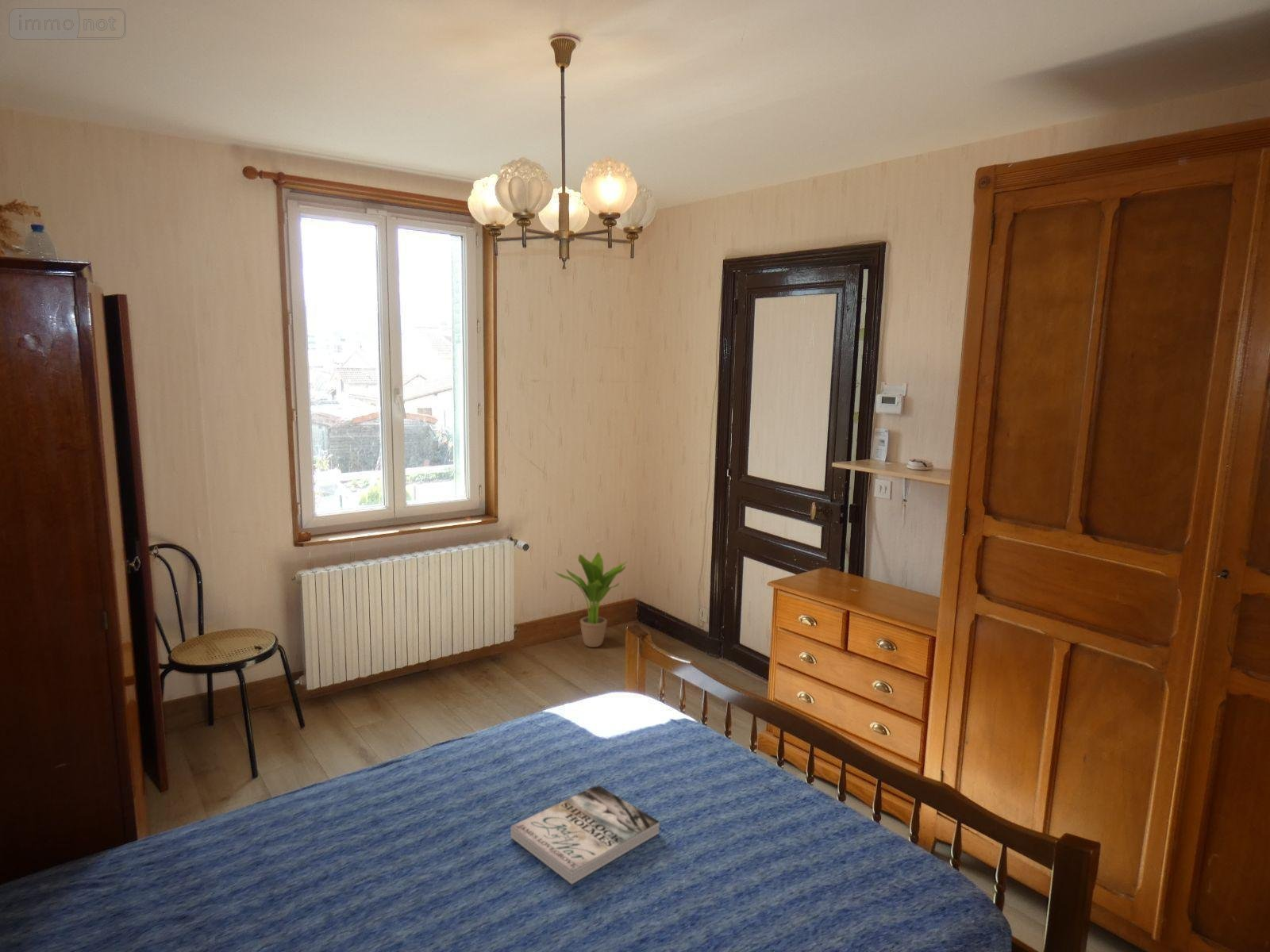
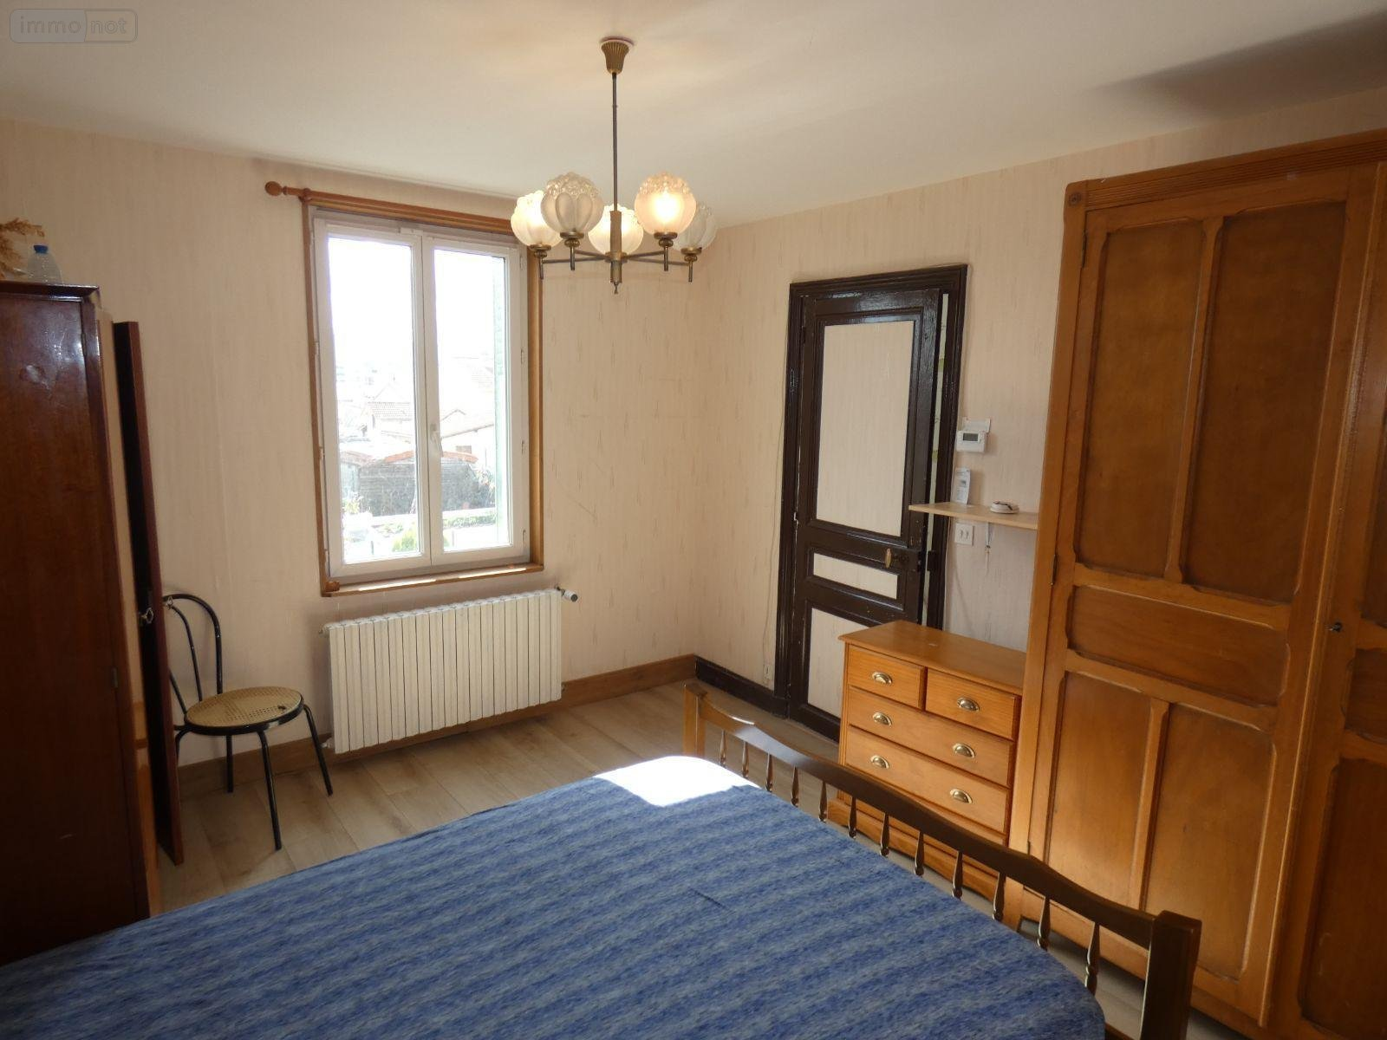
- potted plant [552,551,629,648]
- book [510,784,660,885]
